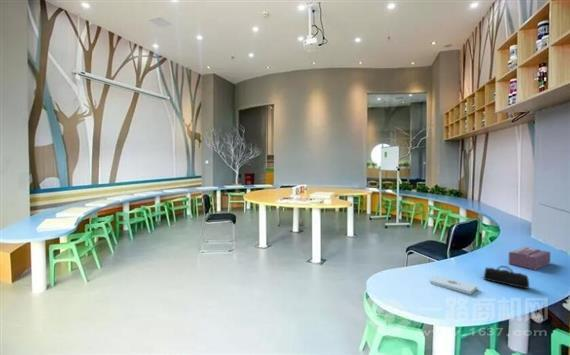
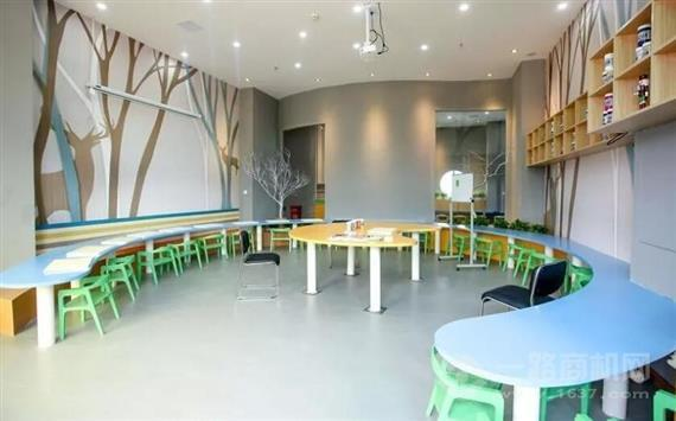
- pencil case [482,265,530,290]
- tissue box [508,246,551,271]
- notepad [429,275,479,295]
